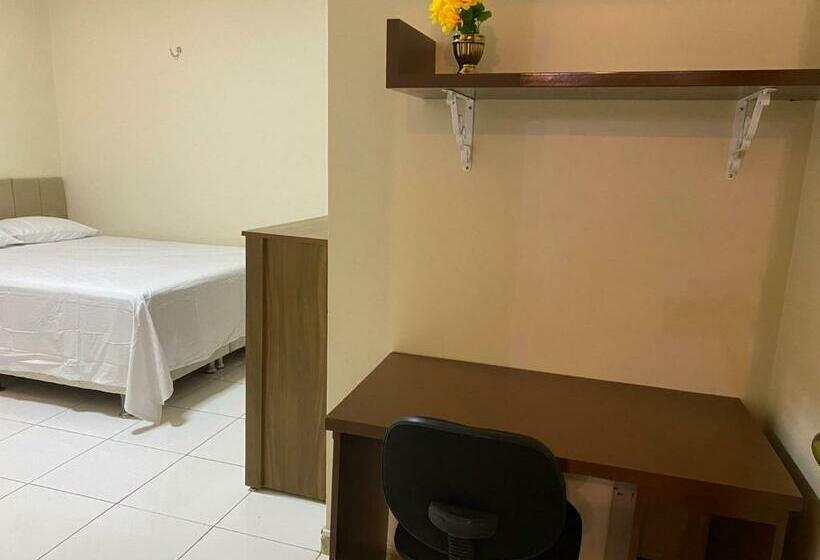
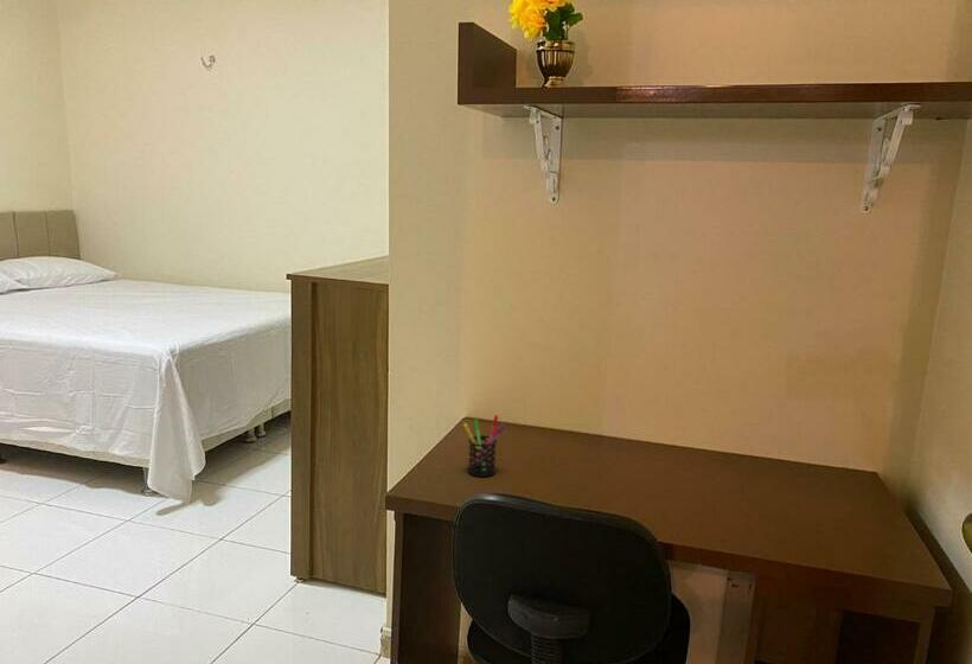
+ pen holder [462,414,506,478]
